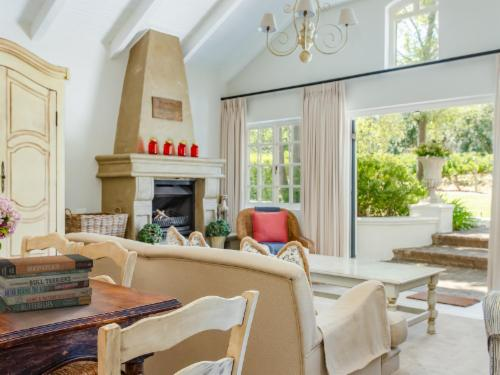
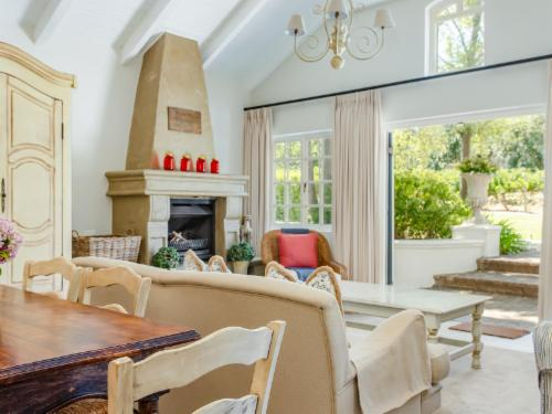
- book stack [0,253,94,315]
